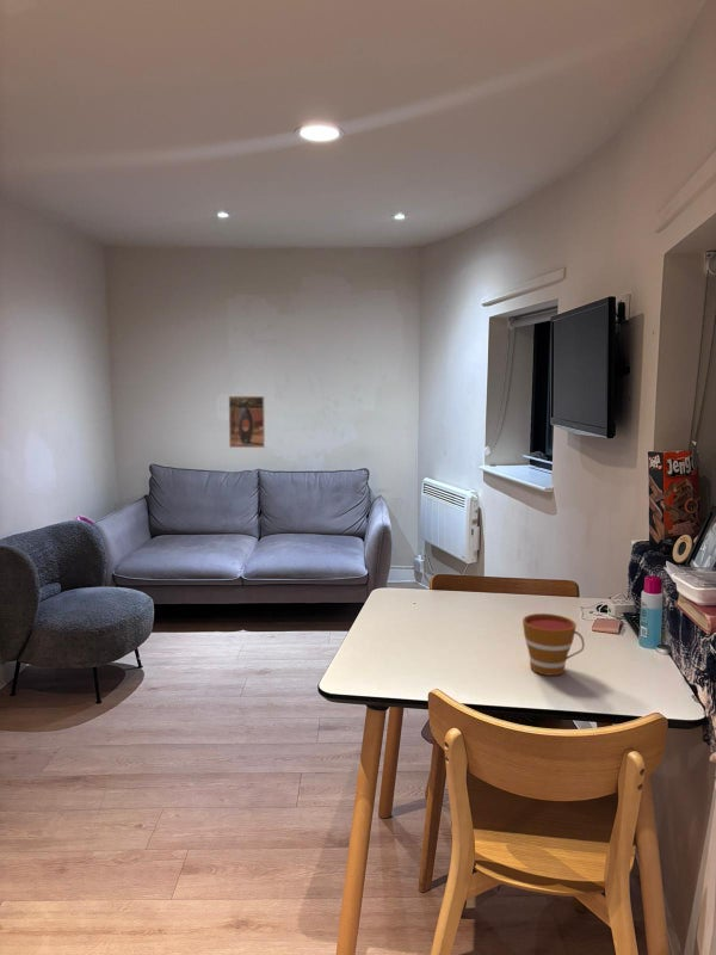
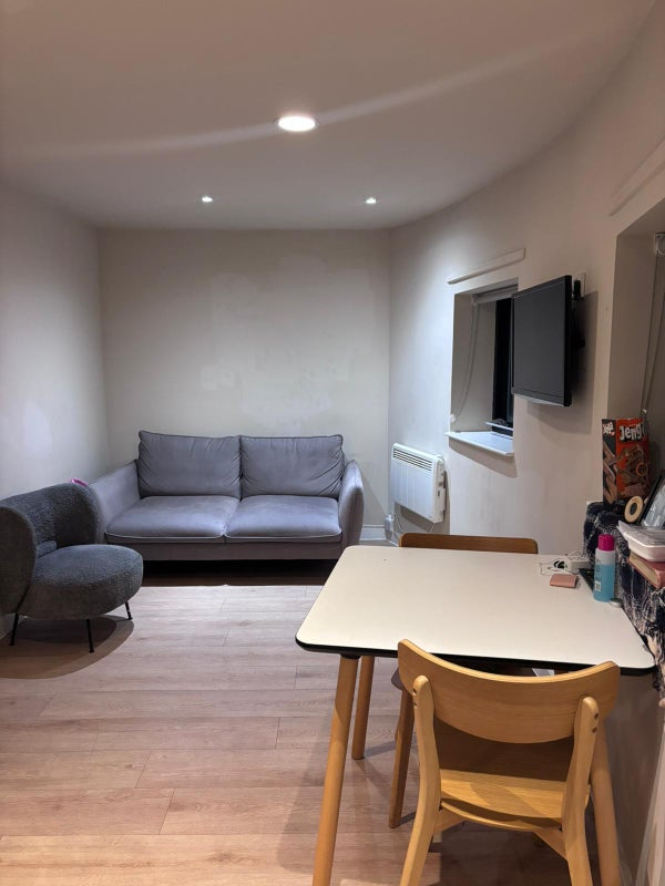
- cup [521,612,586,677]
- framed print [228,395,266,449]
